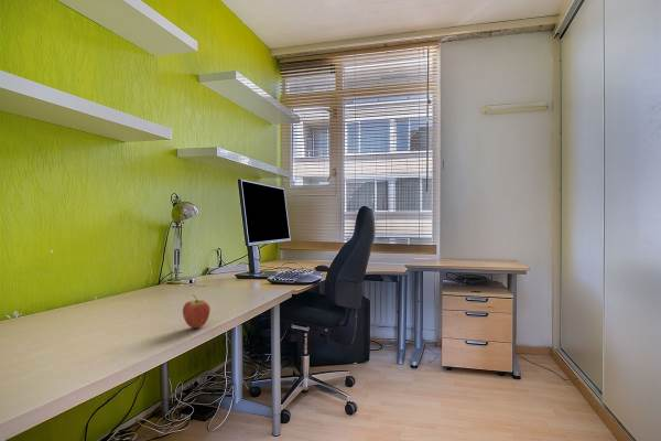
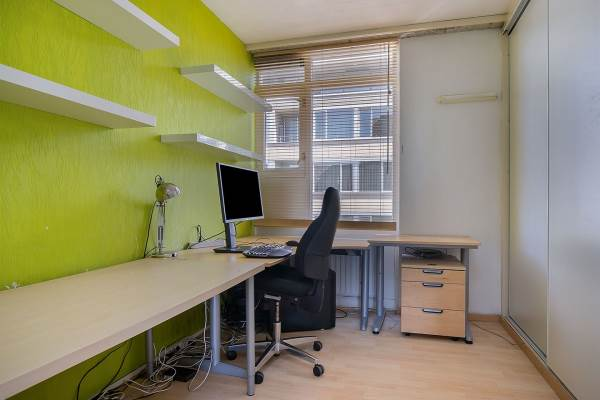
- fruit [182,293,212,330]
